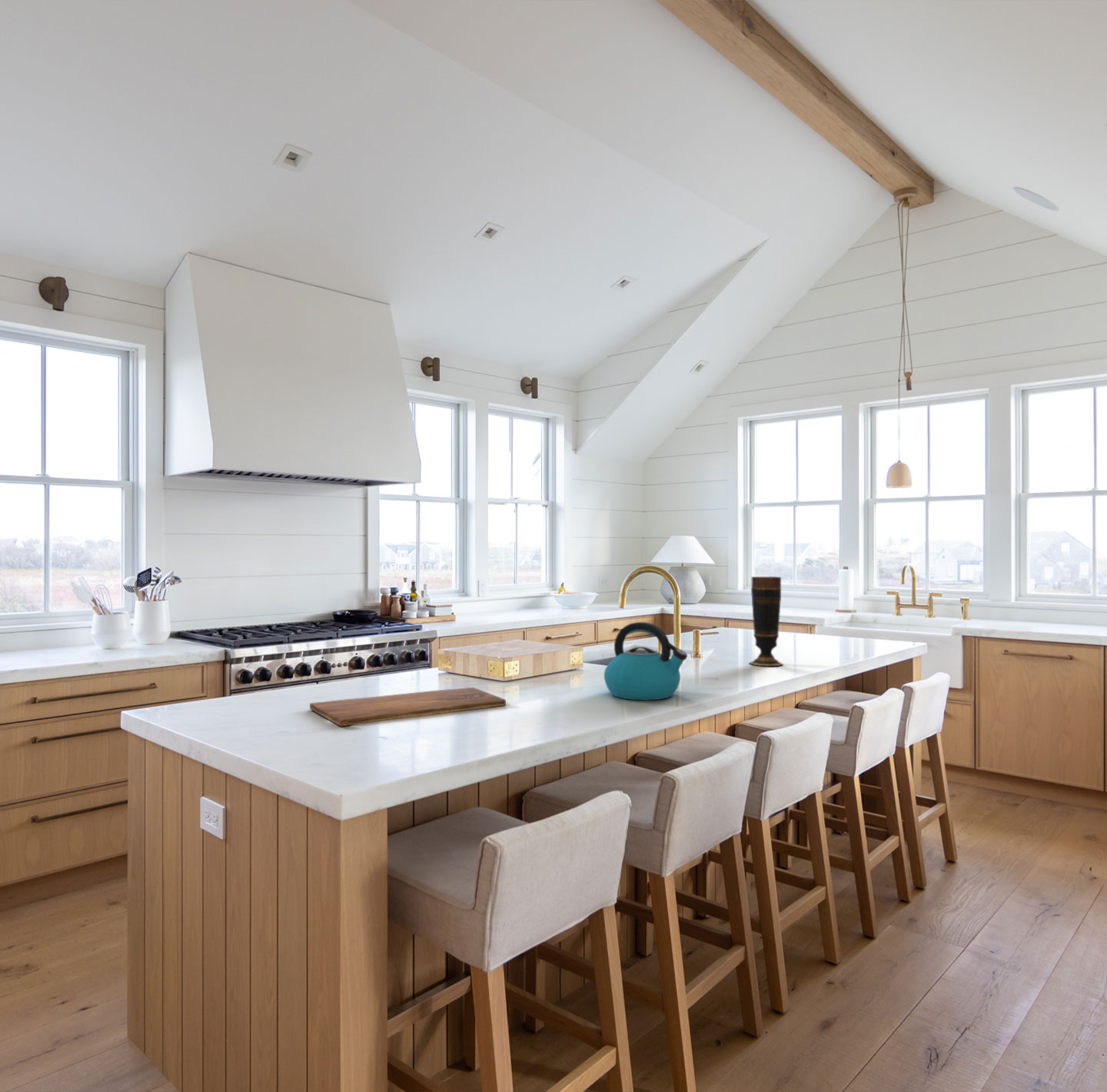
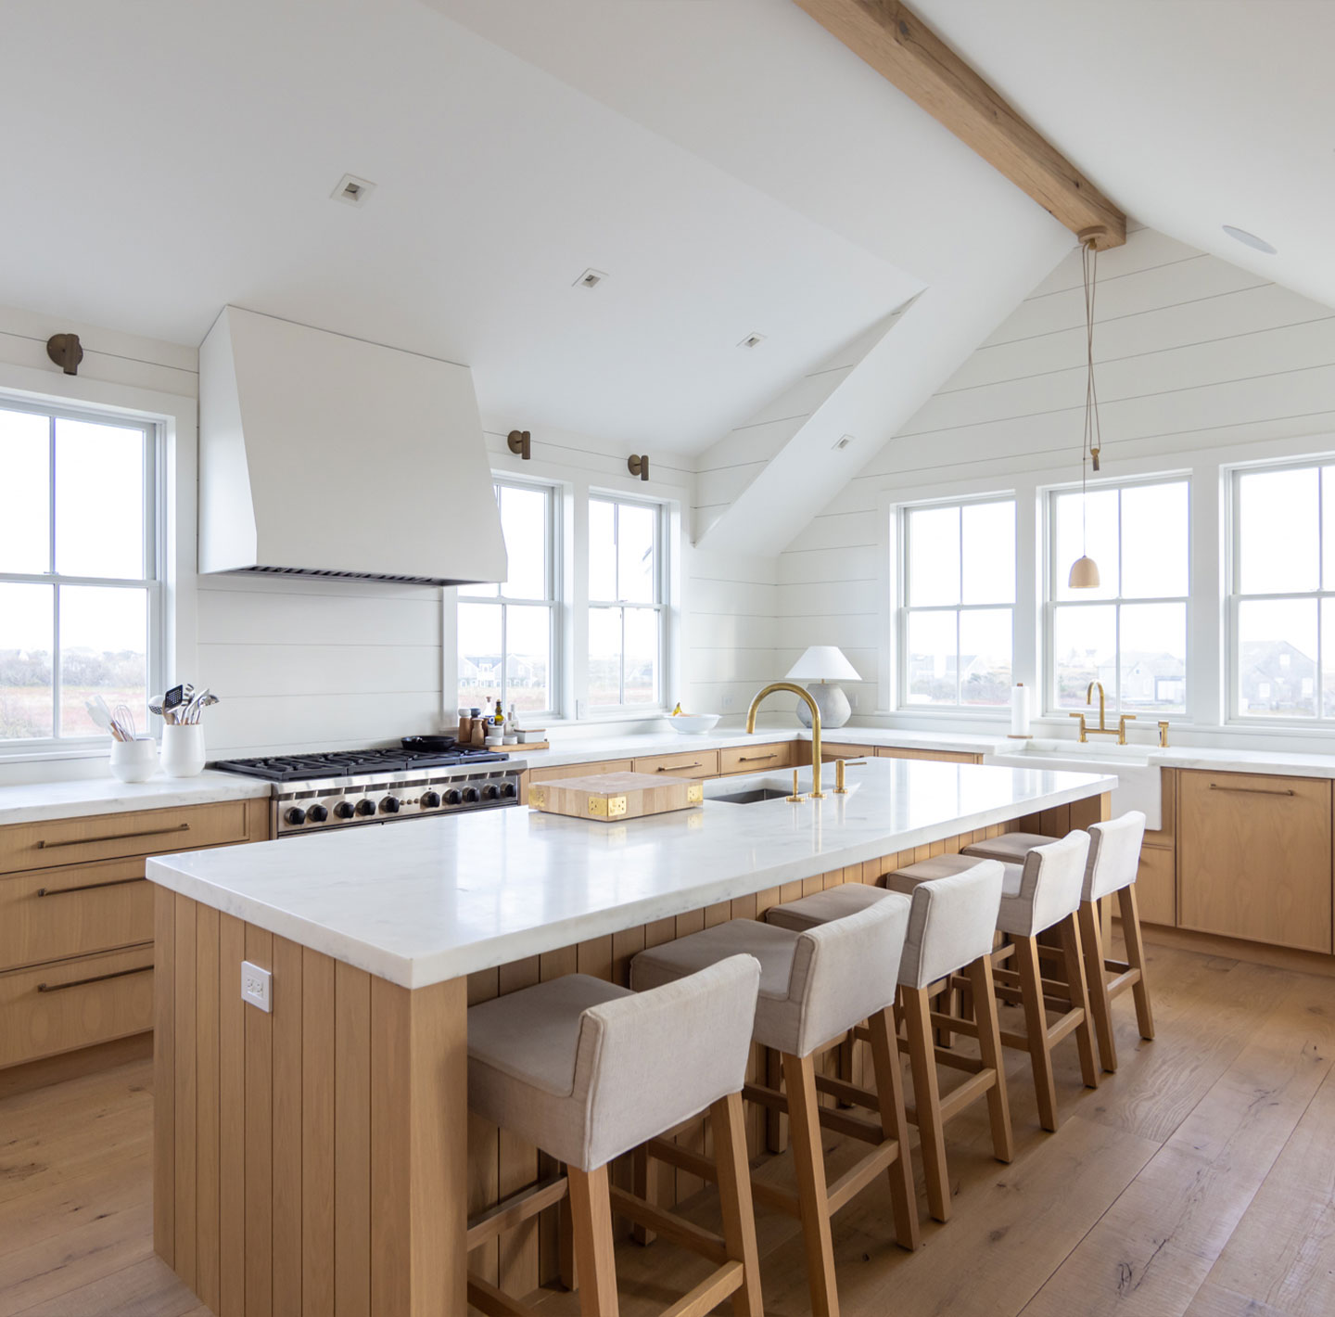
- vase [749,576,783,667]
- kettle [603,621,688,701]
- cutting board [309,687,507,727]
